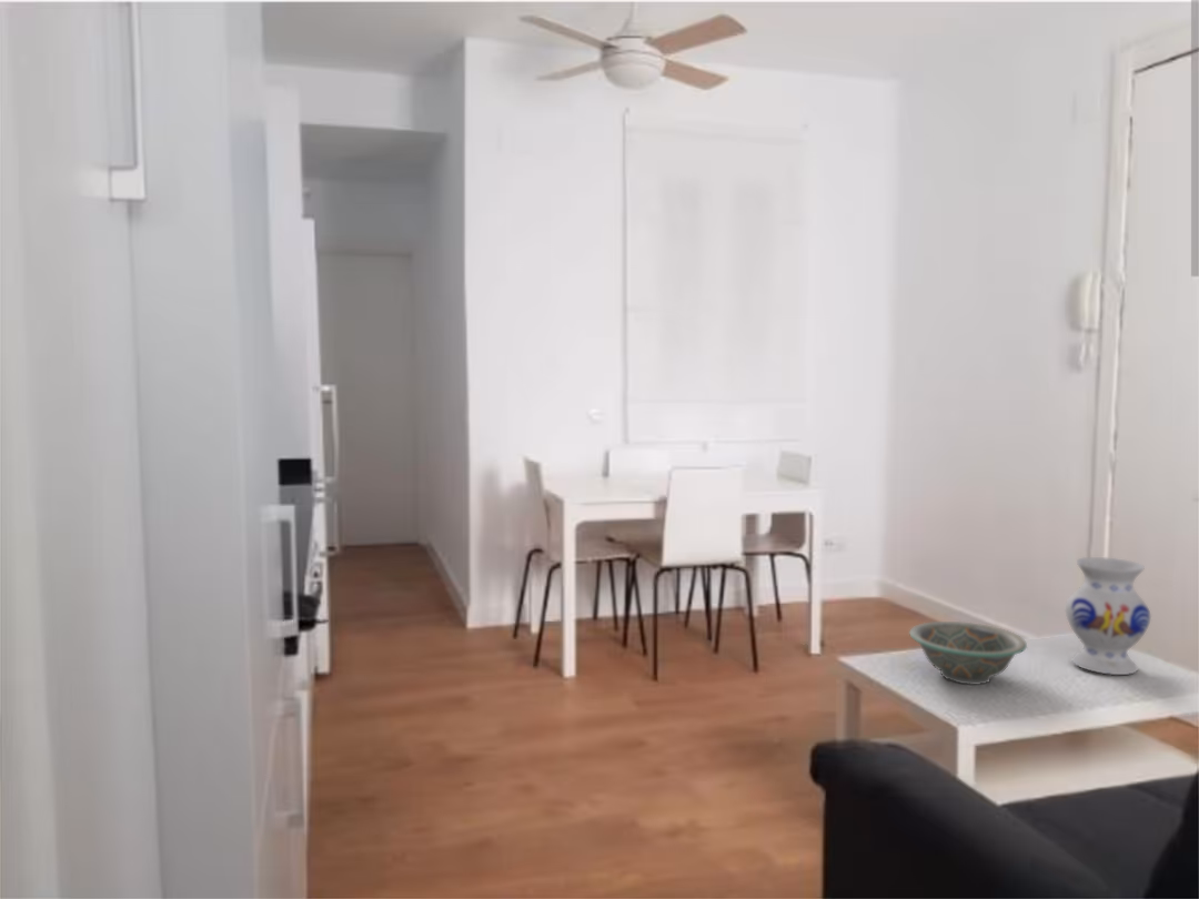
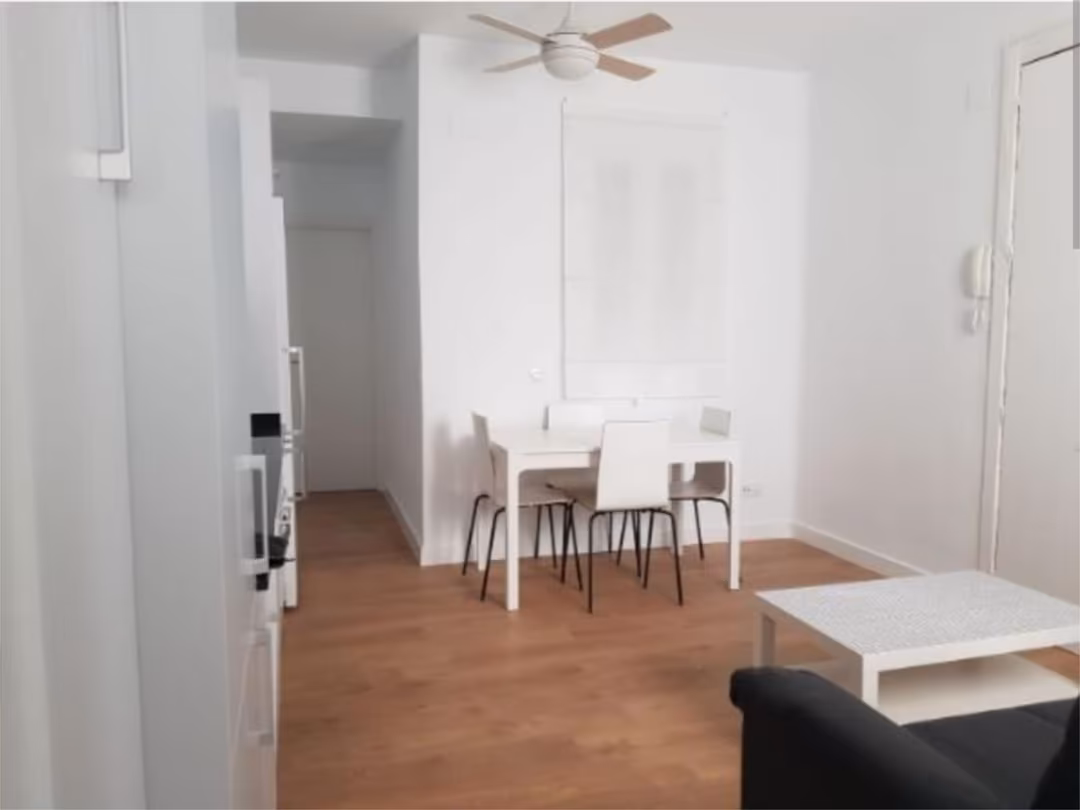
- decorative bowl [908,620,1028,686]
- vase [1065,556,1152,676]
